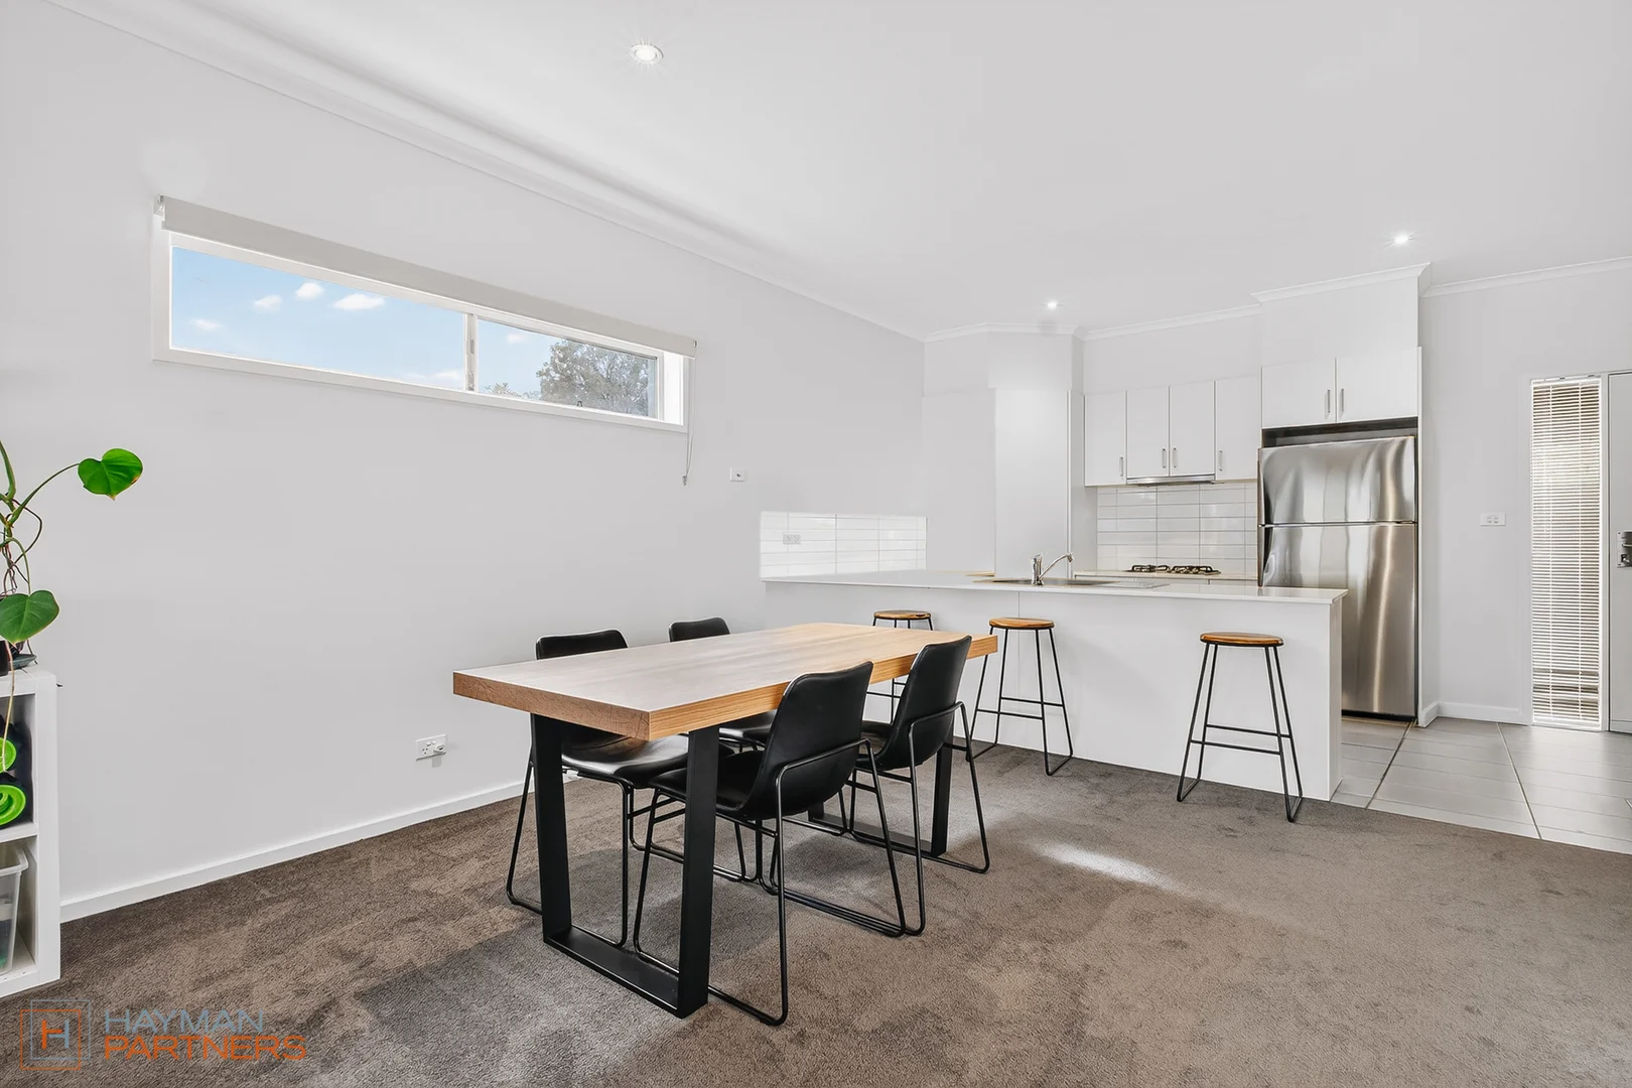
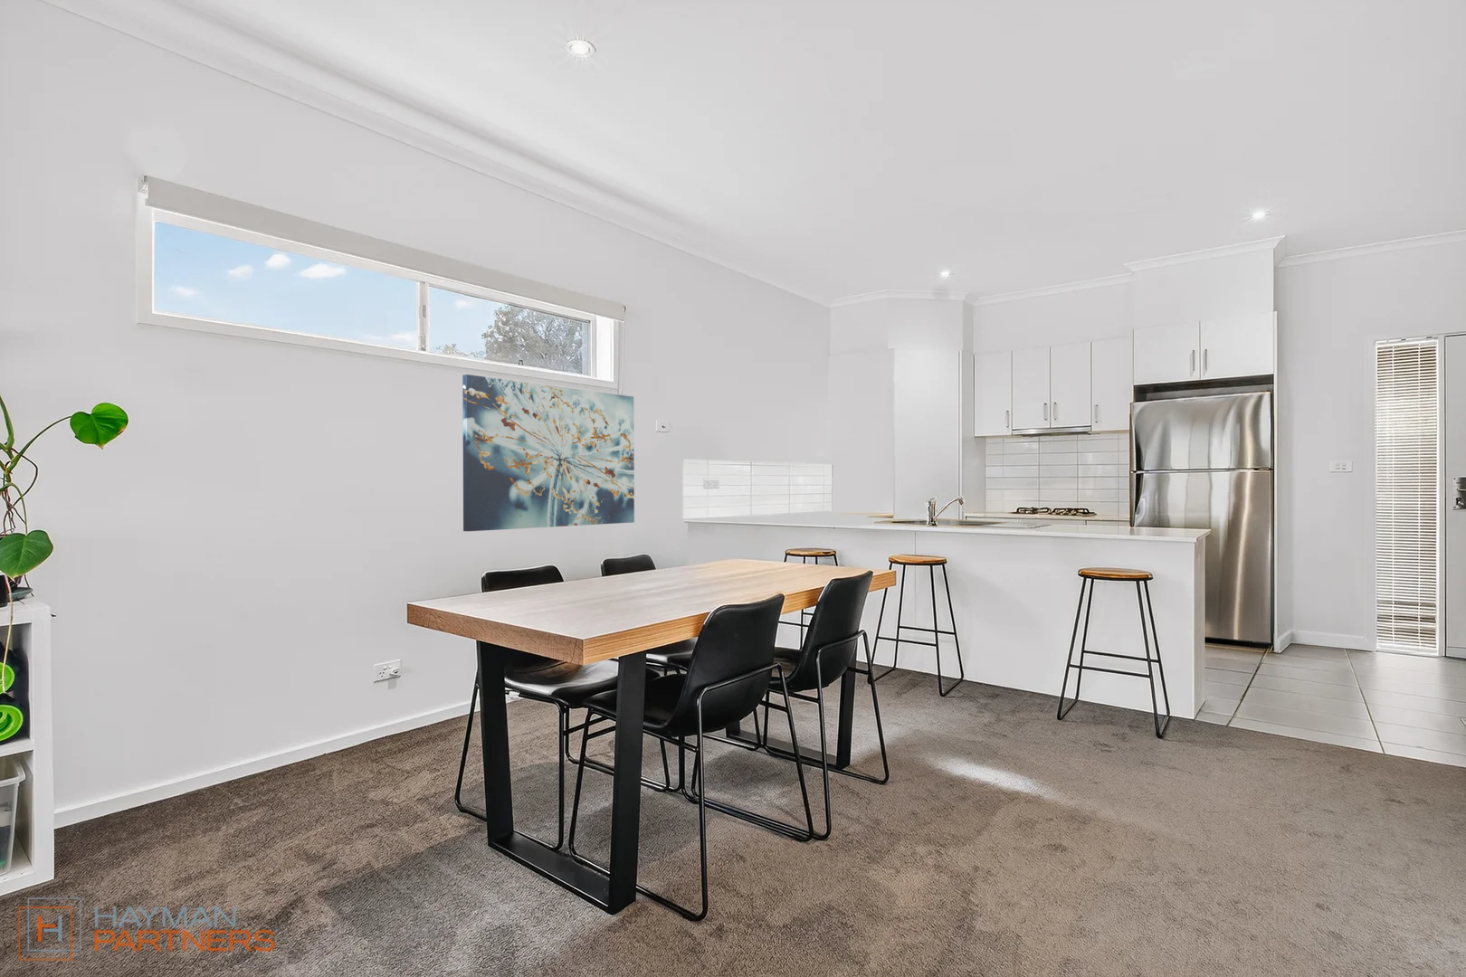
+ wall art [461,374,635,532]
